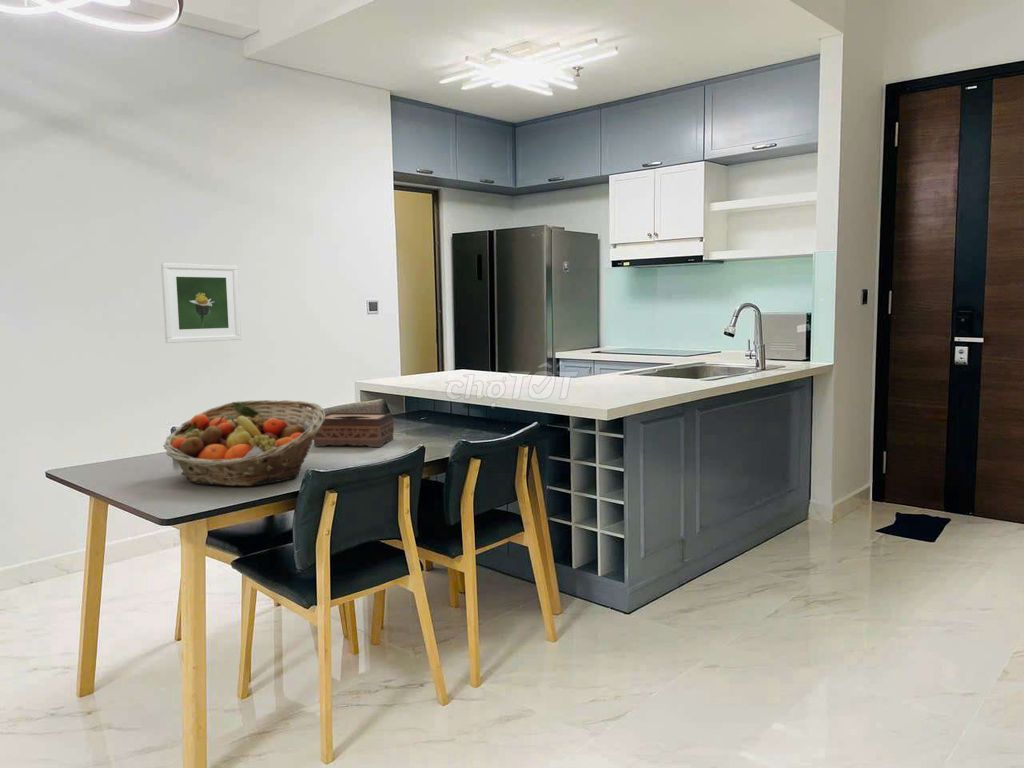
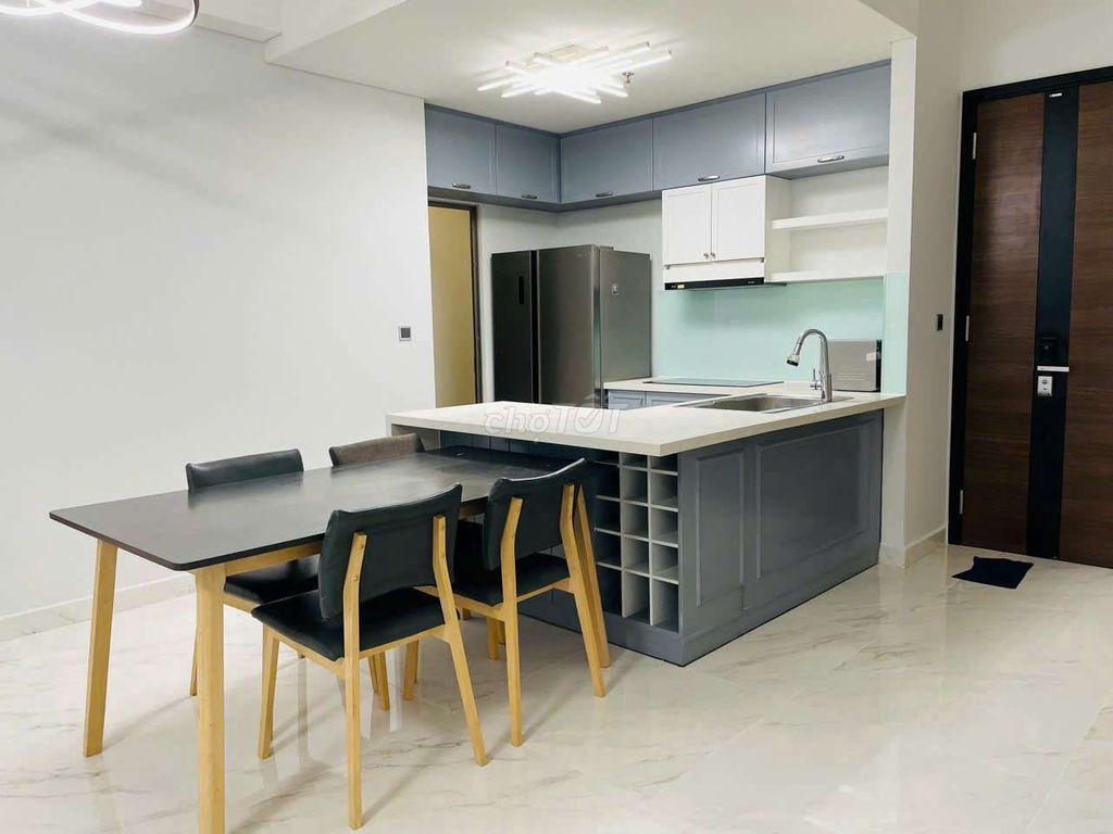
- fruit basket [162,399,326,487]
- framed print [160,262,242,344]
- tissue box [313,412,395,448]
